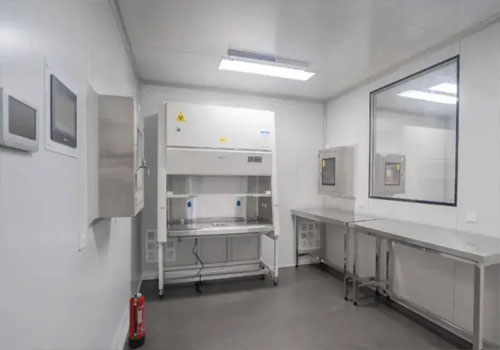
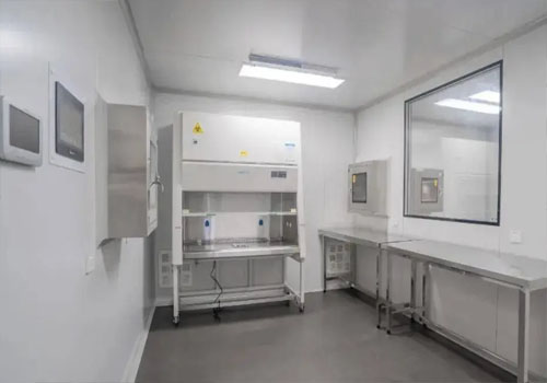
- fire extinguisher [127,281,146,349]
